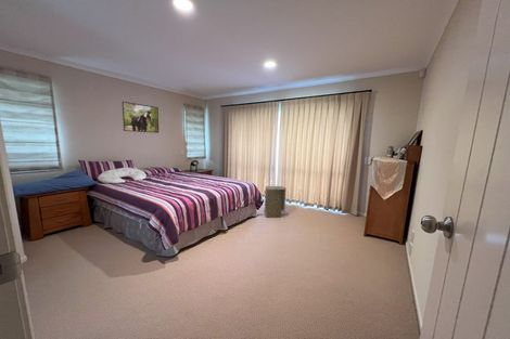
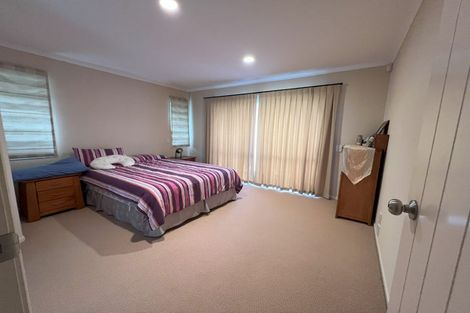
- air purifier [263,185,286,219]
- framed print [122,101,160,134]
